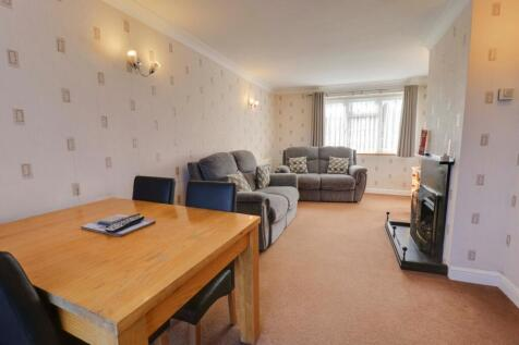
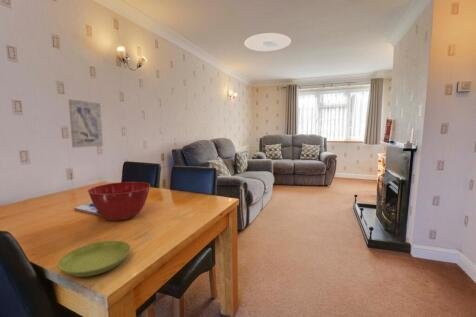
+ saucer [57,239,132,278]
+ ceiling light [244,32,292,52]
+ mixing bowl [87,181,151,222]
+ wall art [68,98,104,148]
